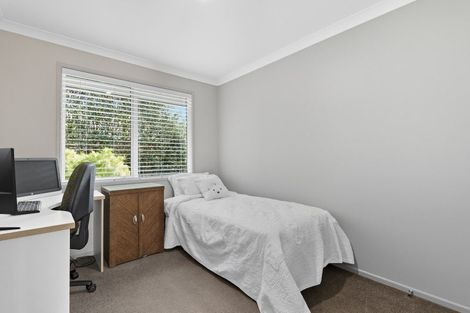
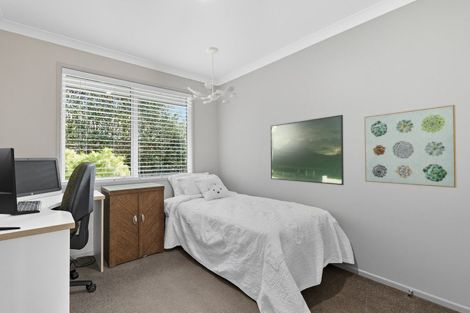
+ wall art [363,104,457,189]
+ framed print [269,114,345,186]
+ ceiling light [187,46,239,105]
